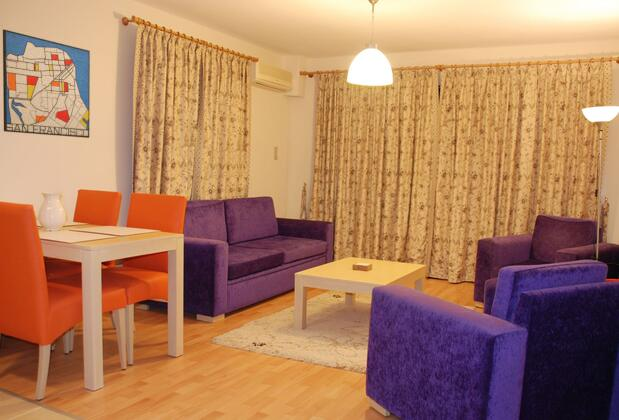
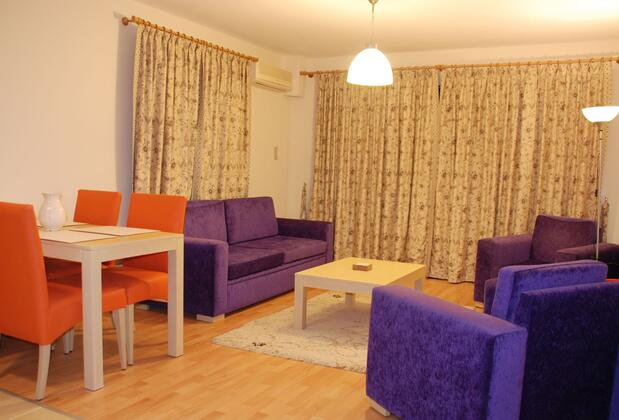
- wall art [2,28,91,139]
